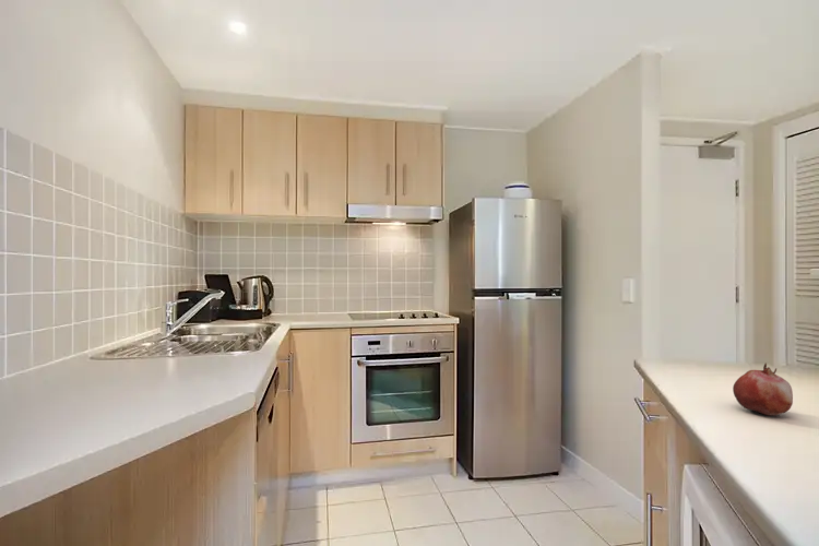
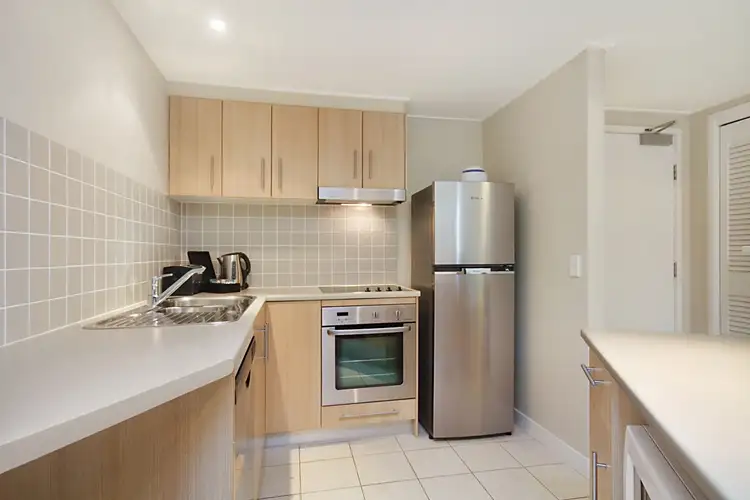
- fruit [732,361,794,416]
